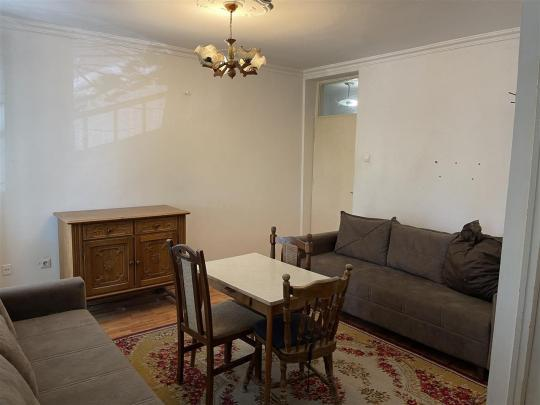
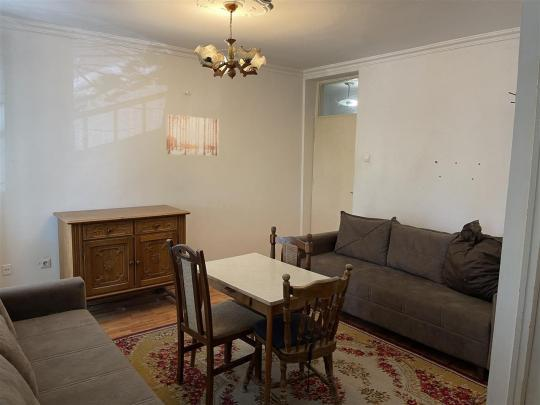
+ wall art [166,114,220,157]
